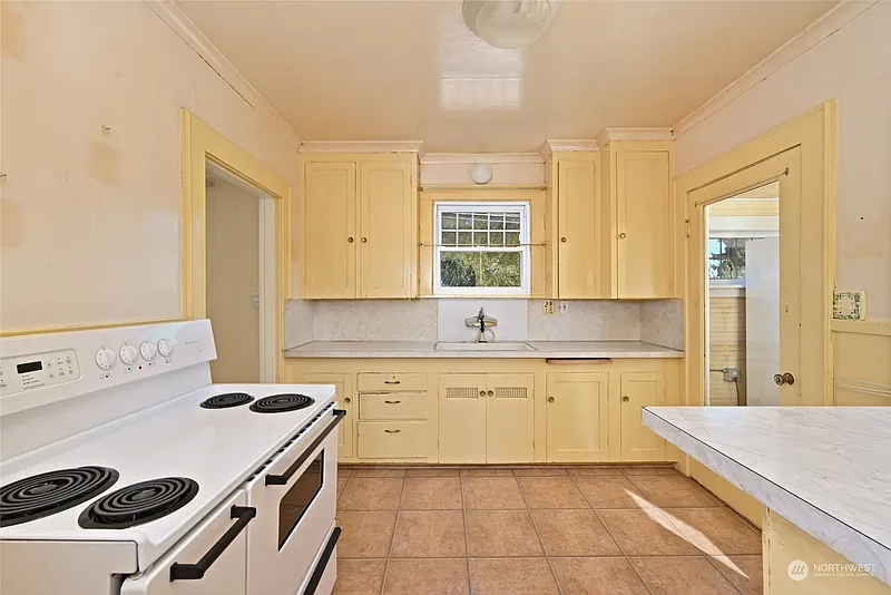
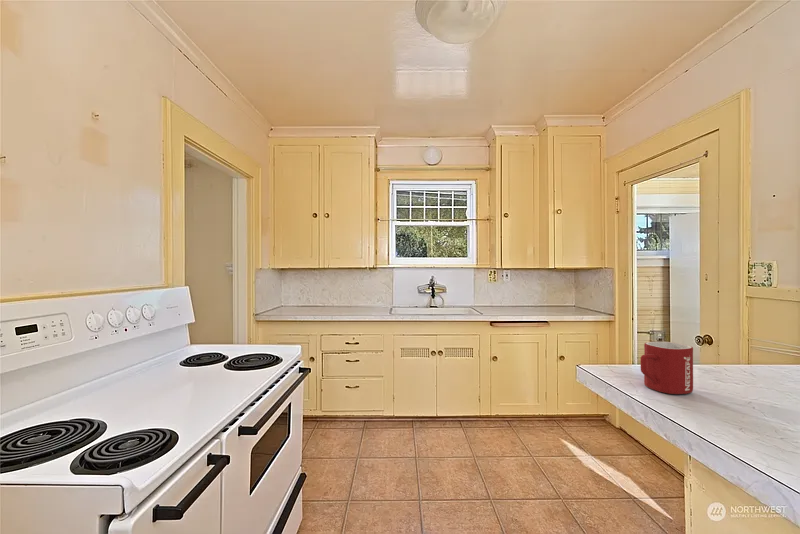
+ mug [640,341,694,395]
